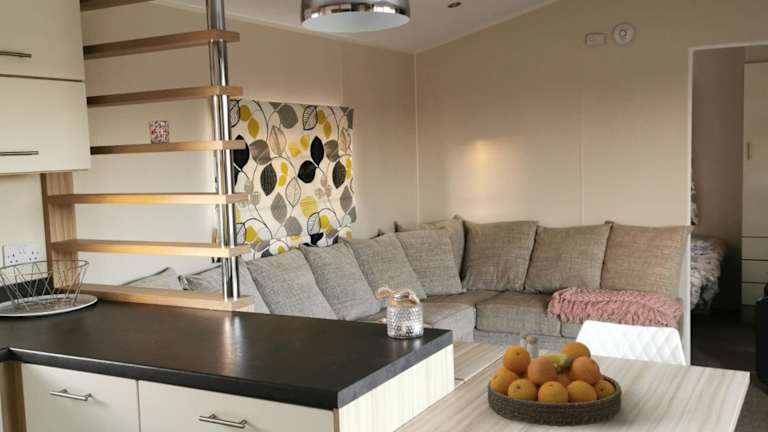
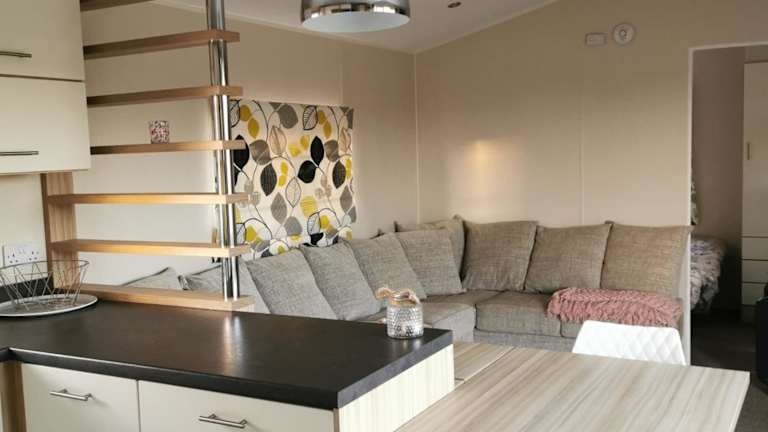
- salt and pepper shaker [519,330,540,359]
- fruit bowl [487,341,623,428]
